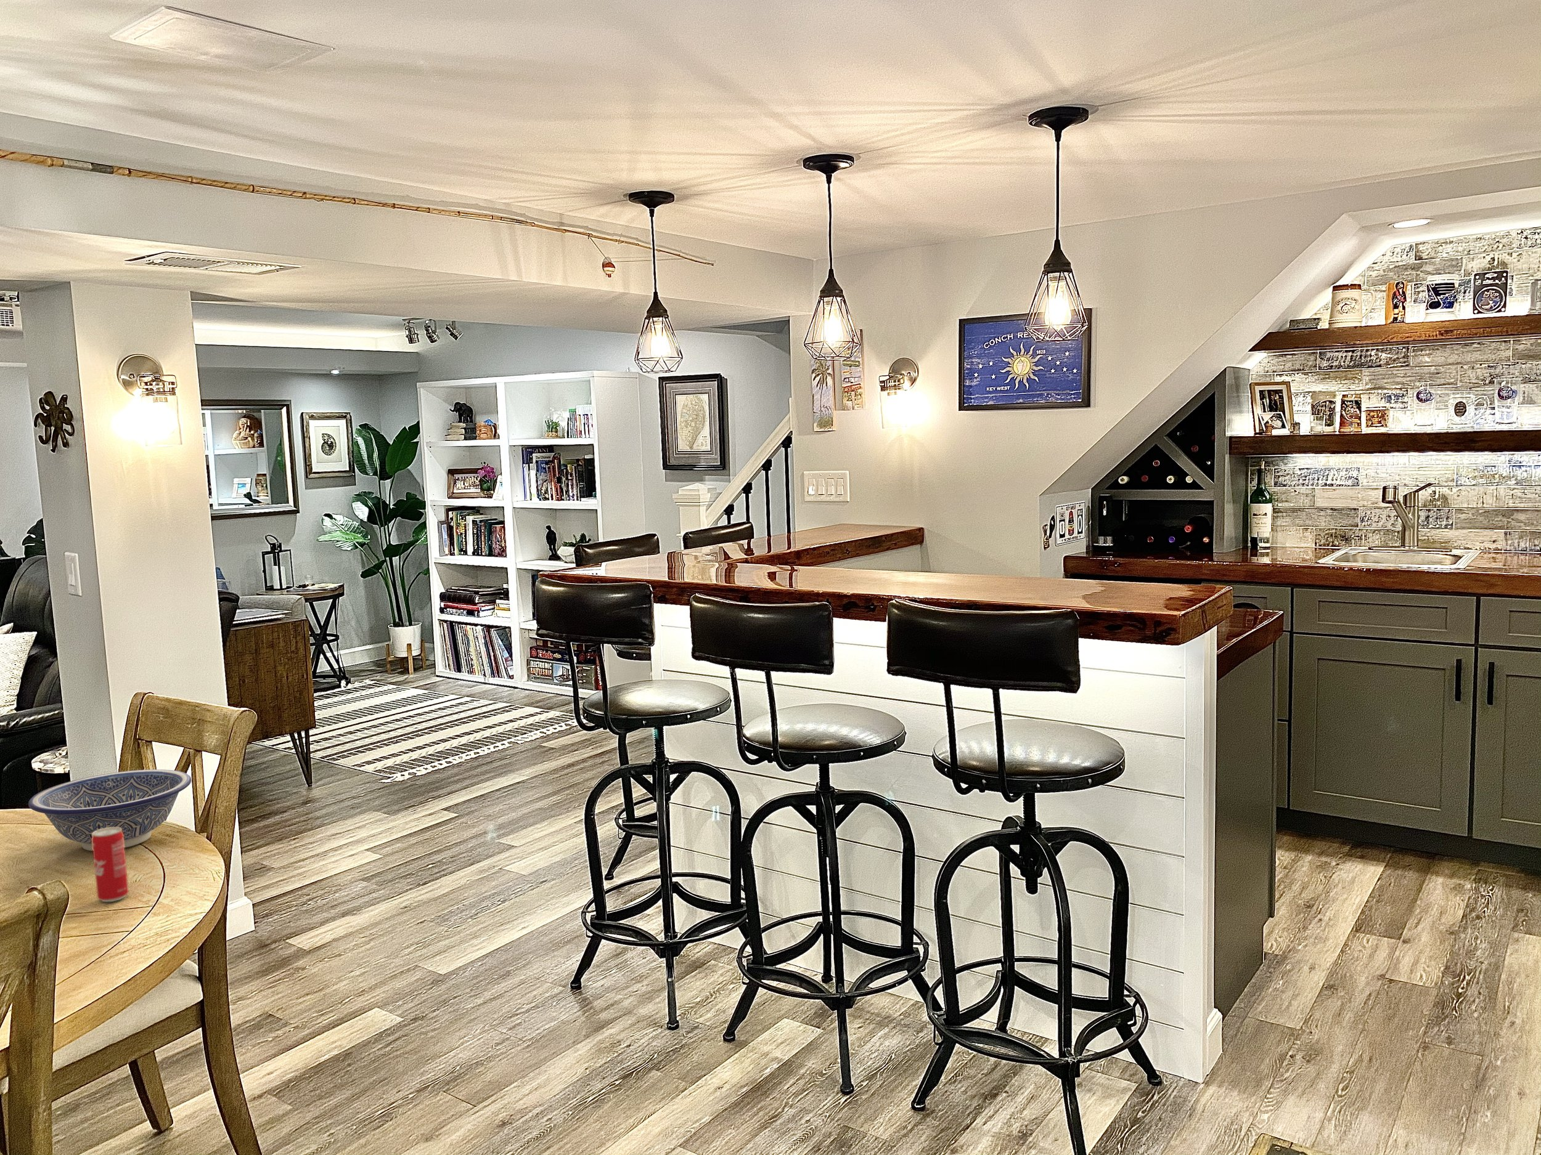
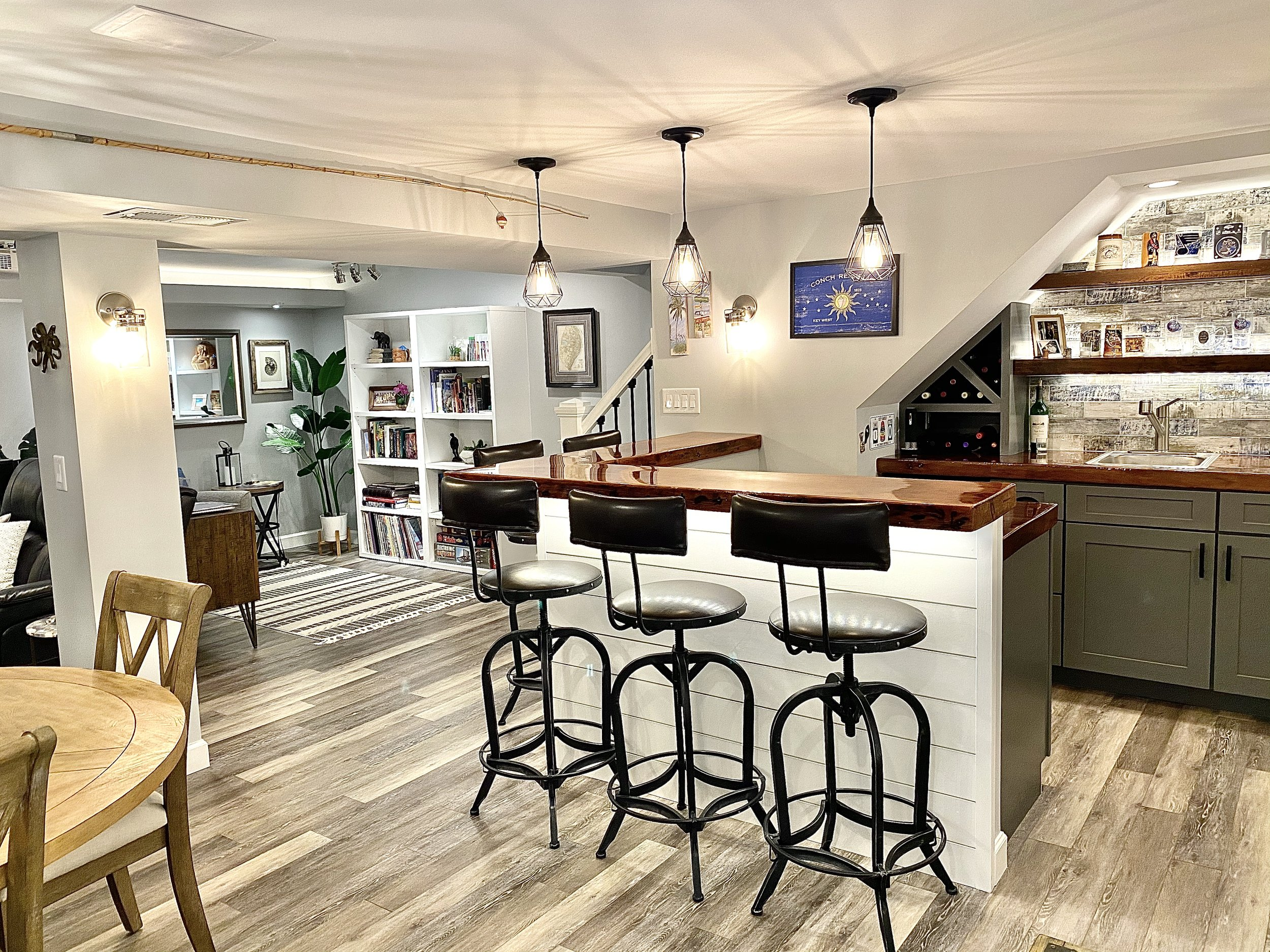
- beverage can [92,827,130,903]
- decorative bowl [28,769,192,852]
